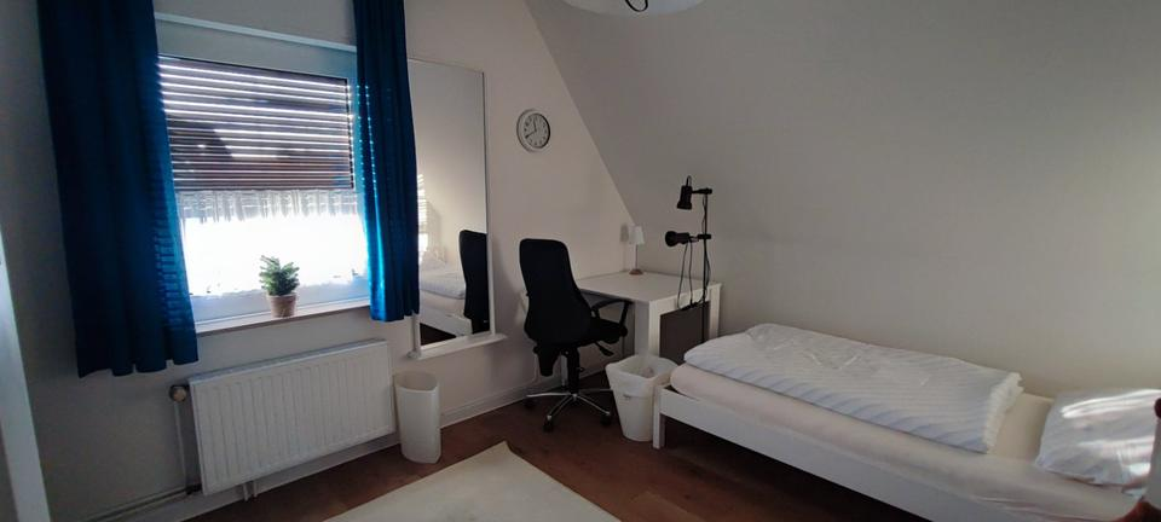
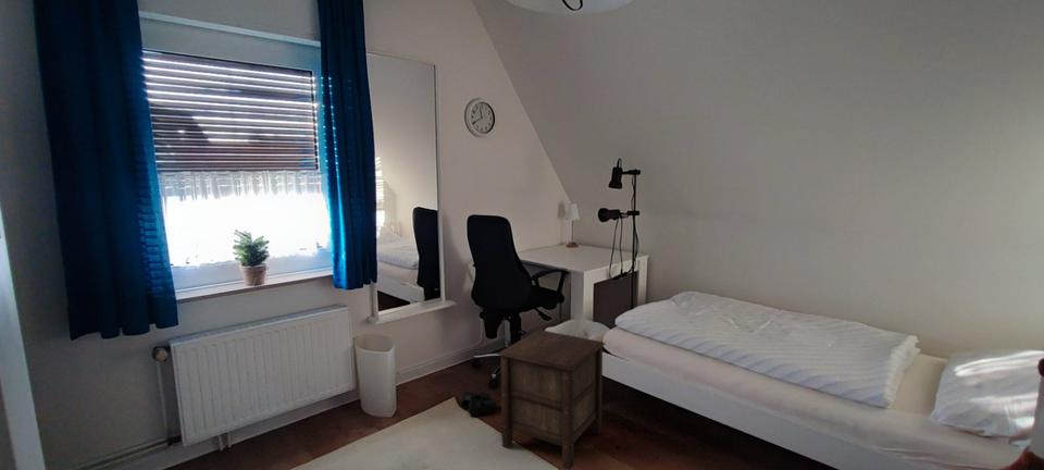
+ boots [458,391,498,417]
+ nightstand [497,329,606,470]
